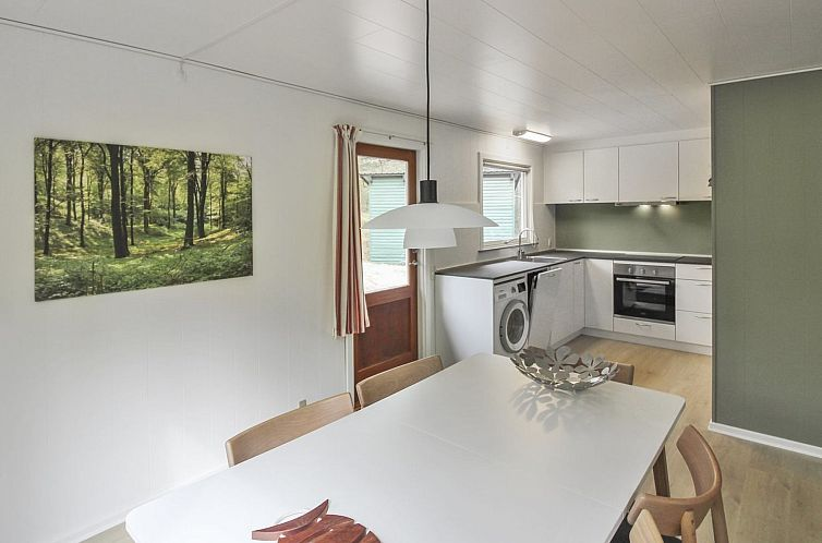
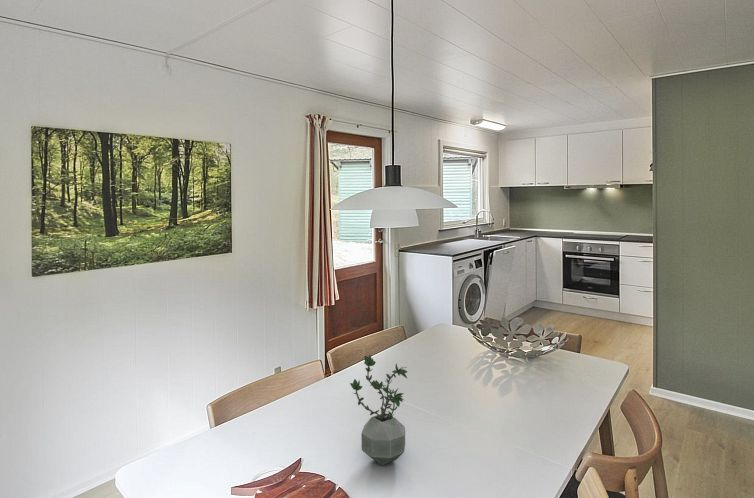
+ potted plant [349,354,408,466]
